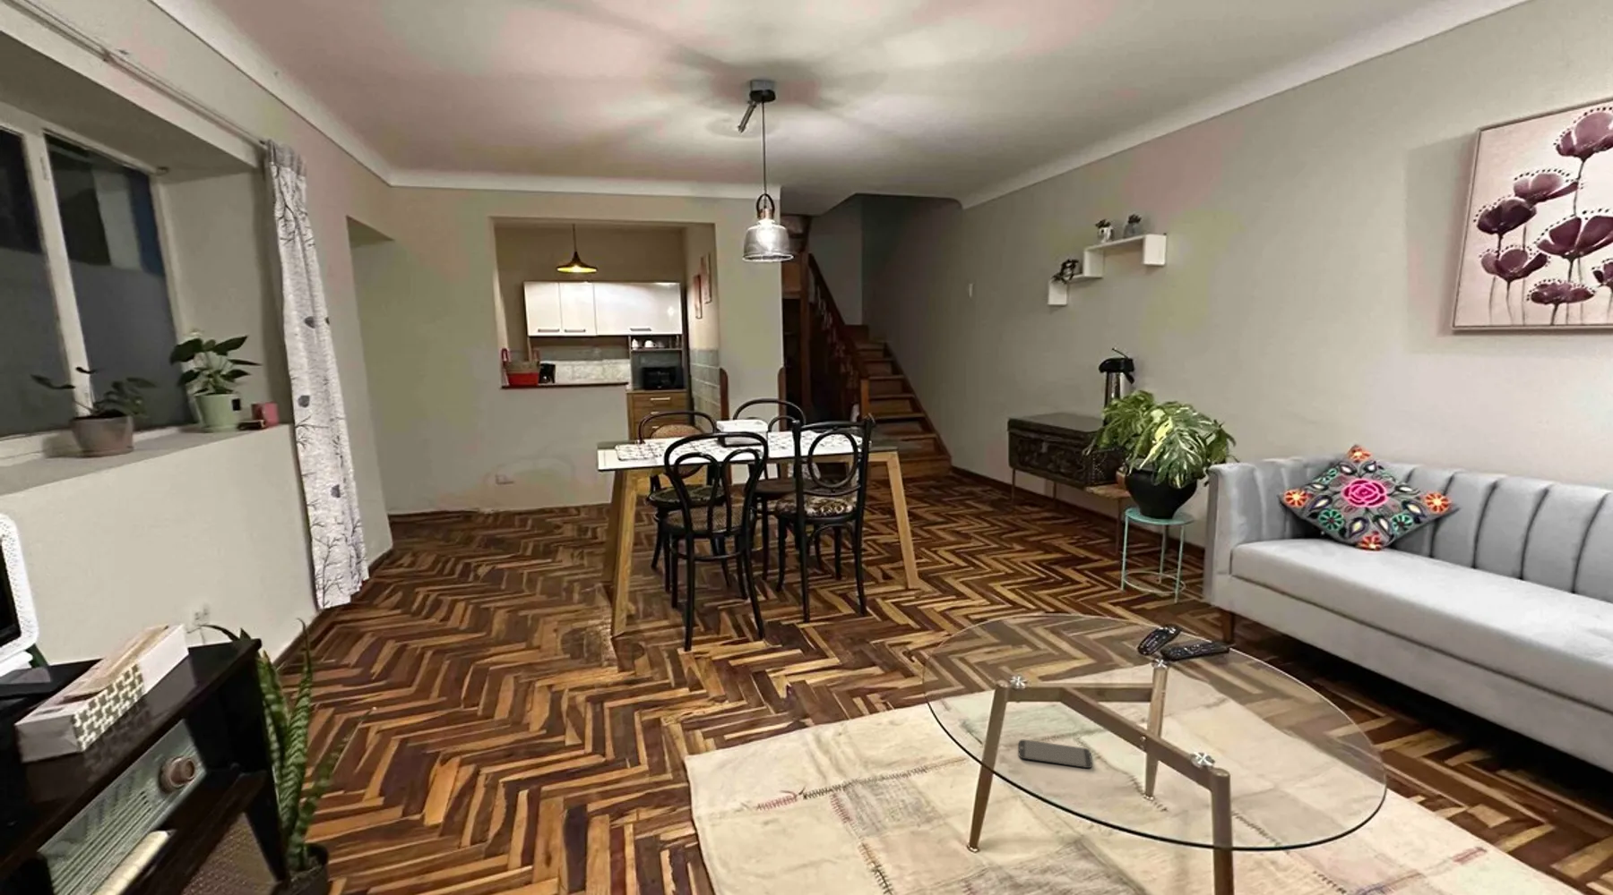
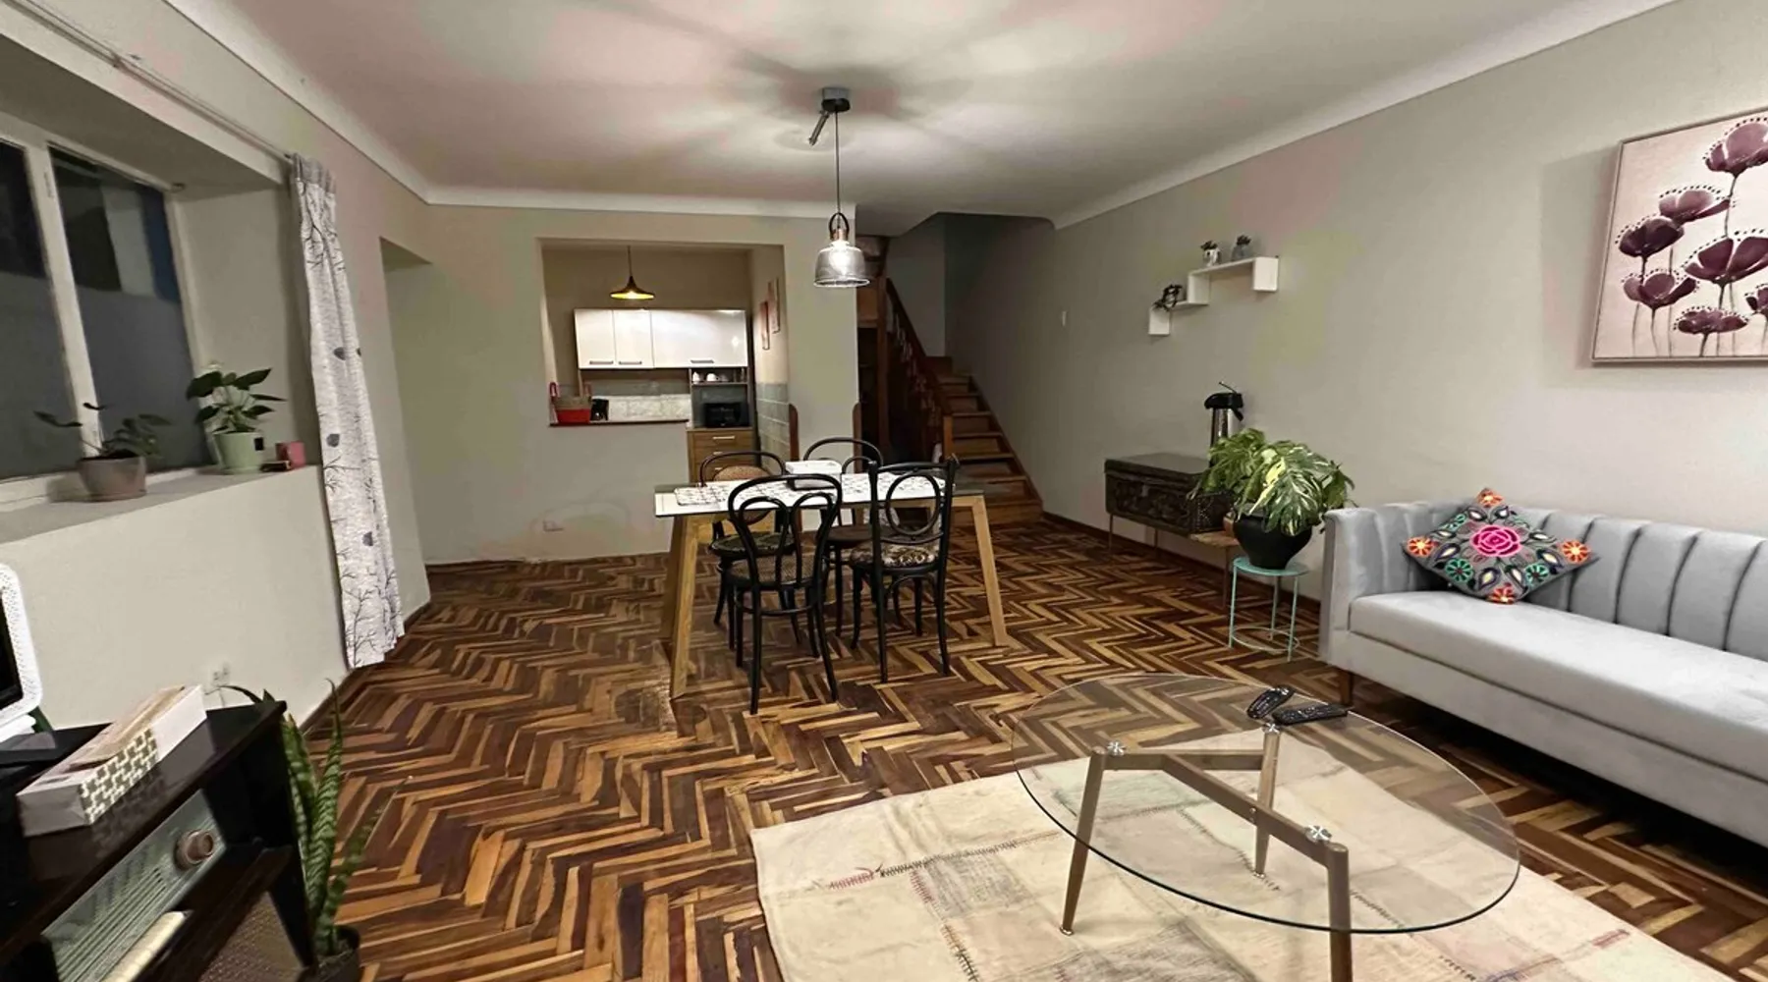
- smartphone [1018,740,1093,769]
